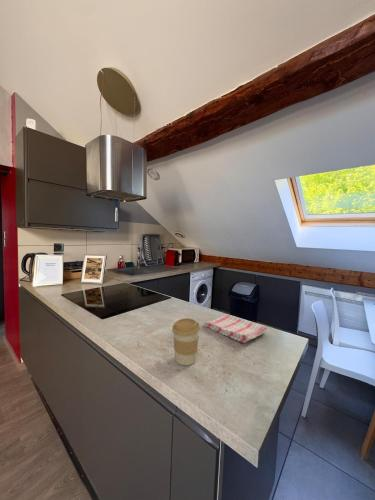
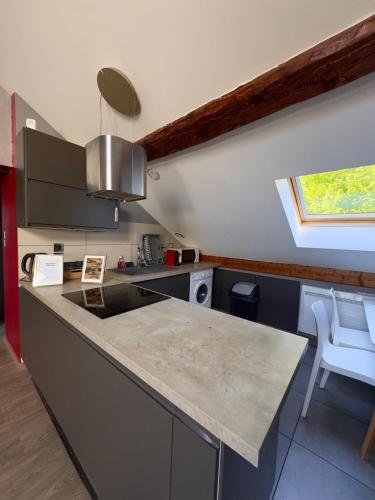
- dish towel [203,313,268,344]
- coffee cup [171,317,201,366]
